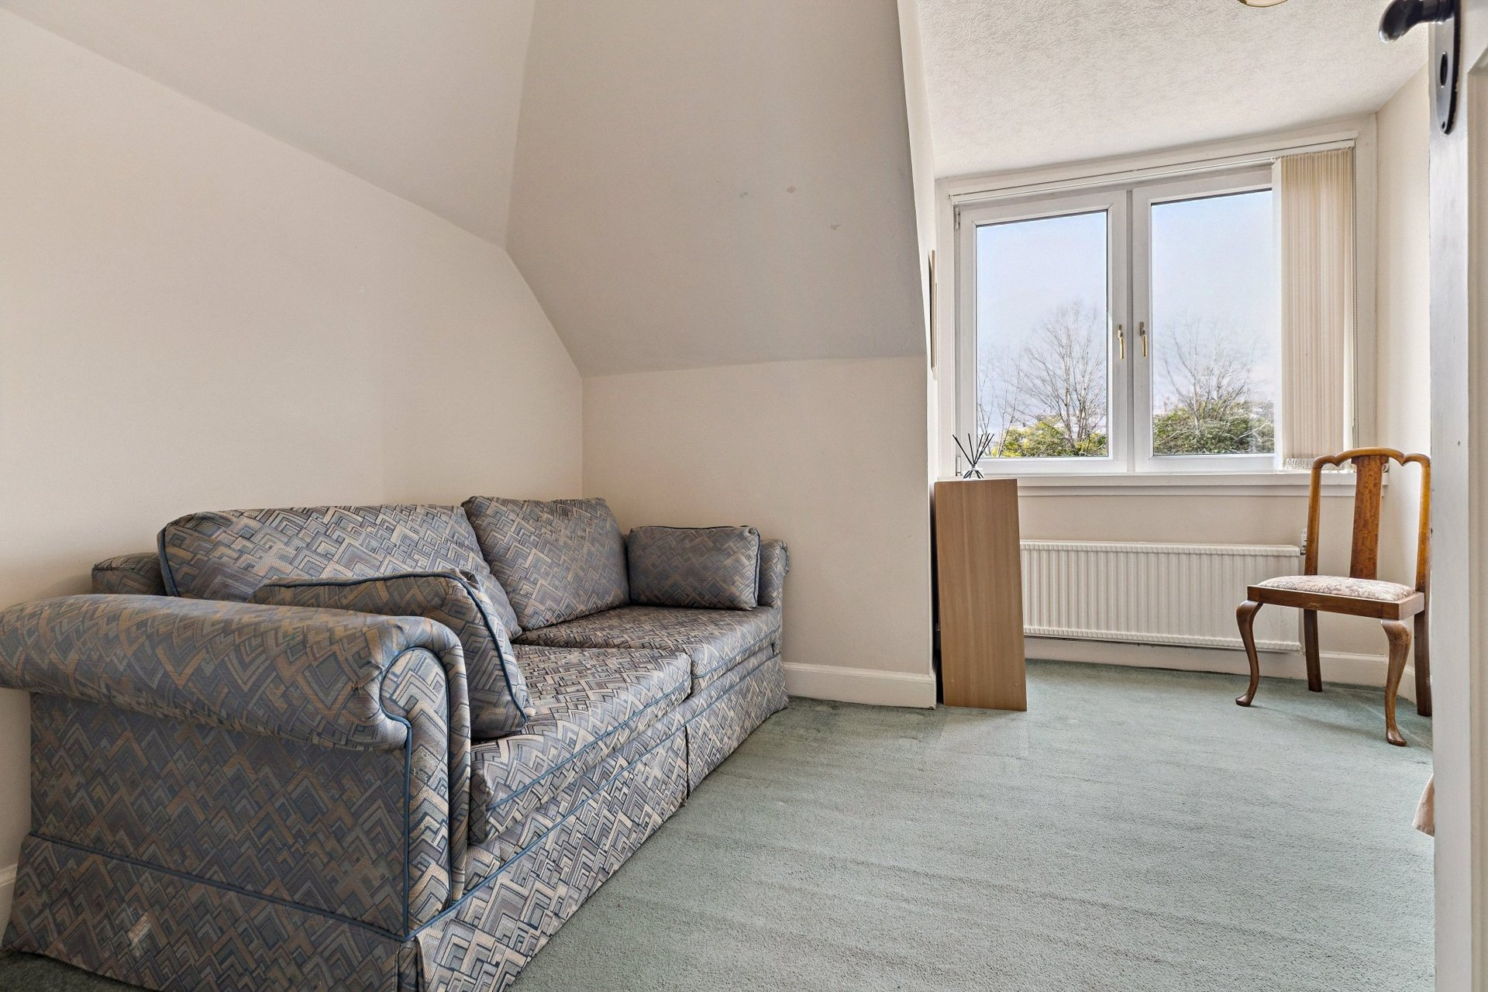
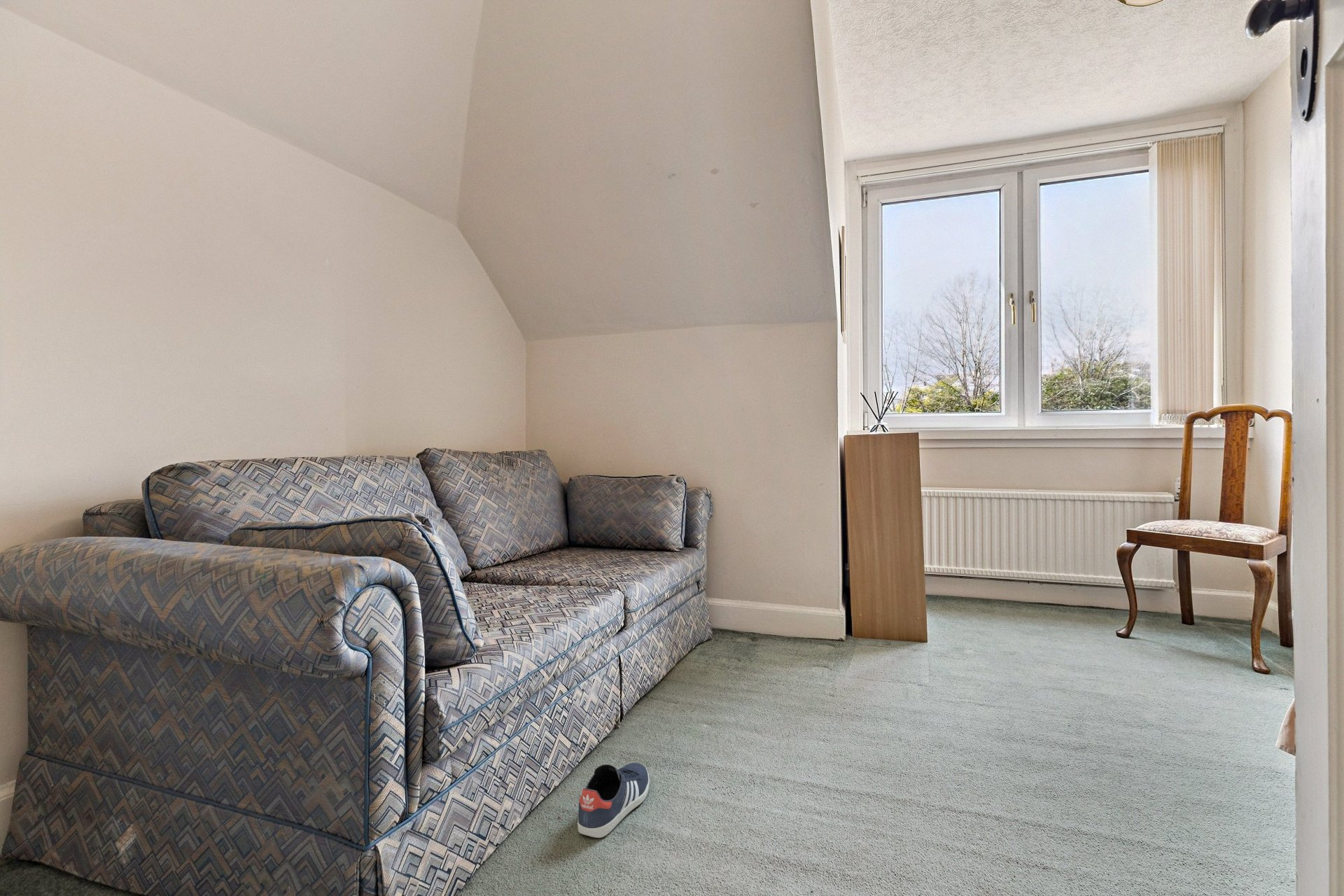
+ sneaker [577,762,650,839]
